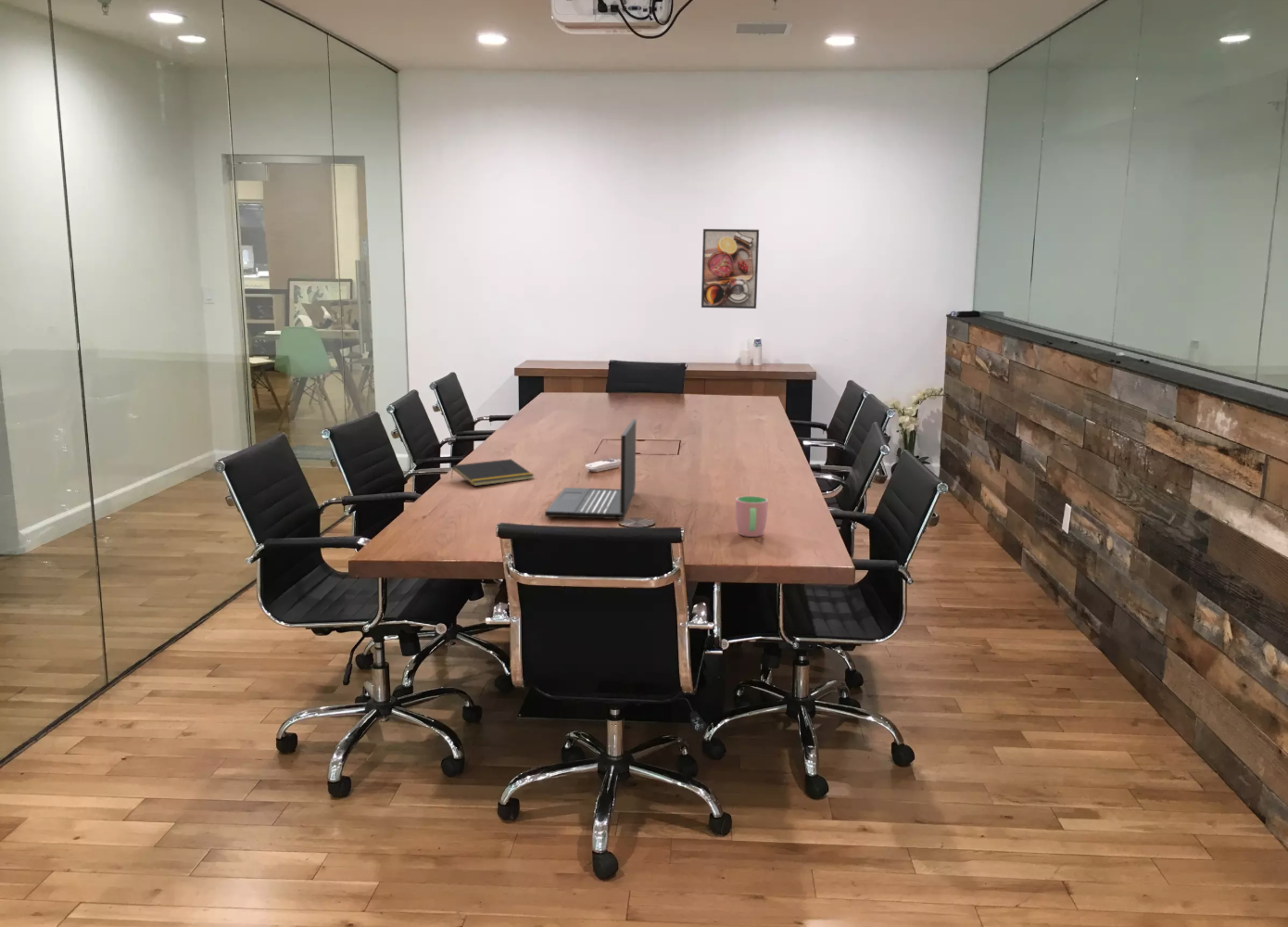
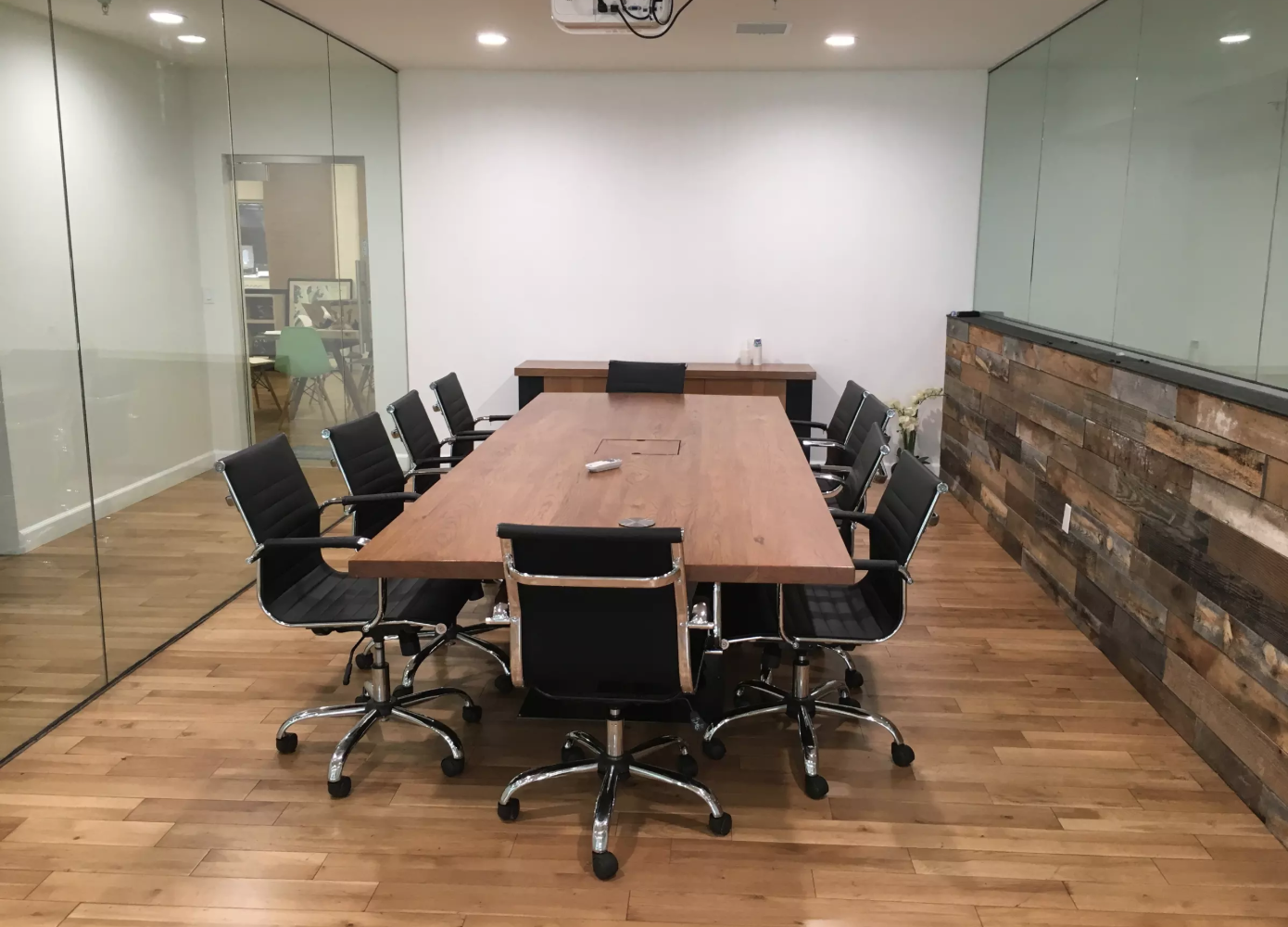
- laptop [544,418,637,520]
- cup [735,495,769,538]
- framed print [701,228,760,310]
- notepad [450,458,535,487]
